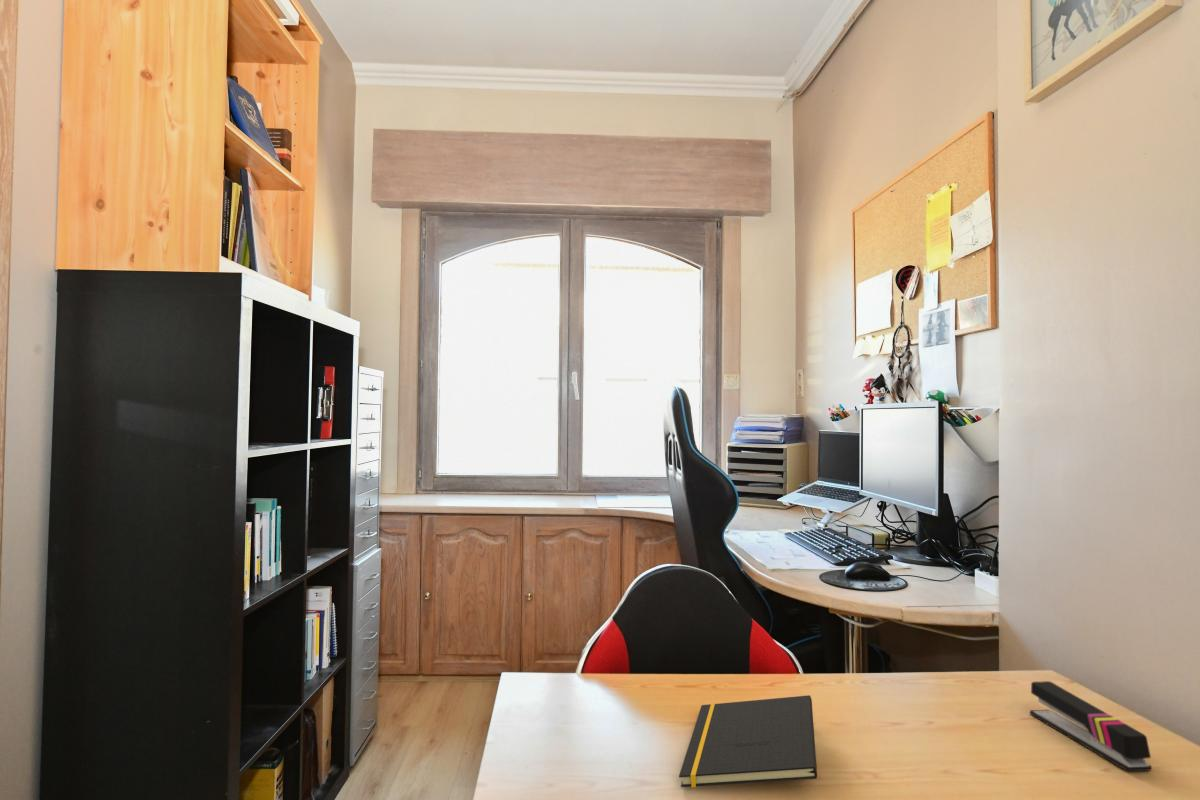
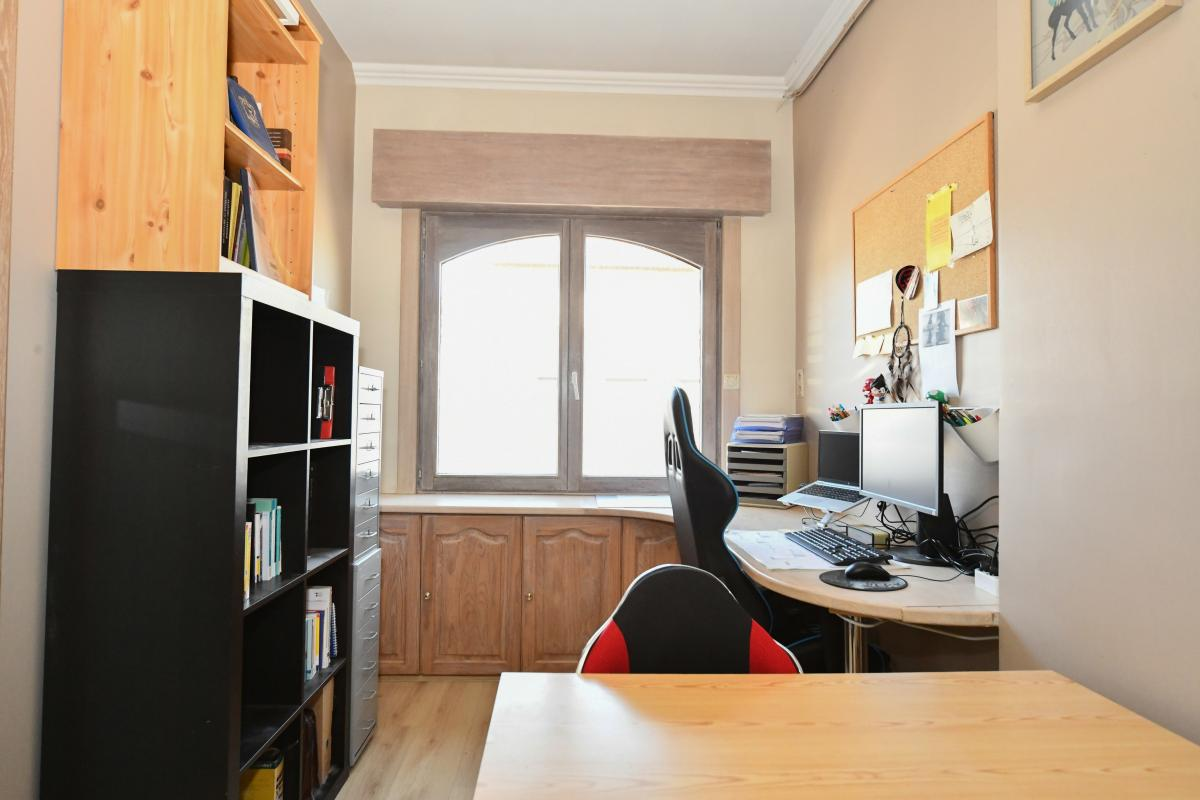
- notepad [678,694,818,788]
- stapler [1029,680,1152,772]
